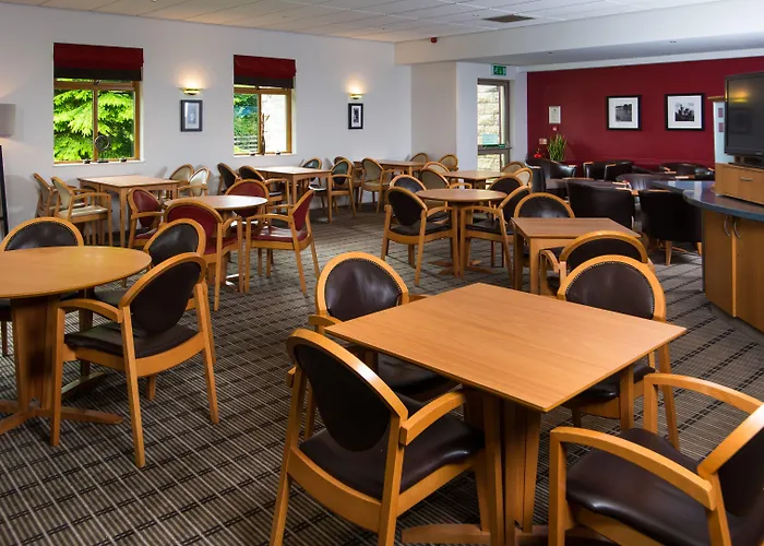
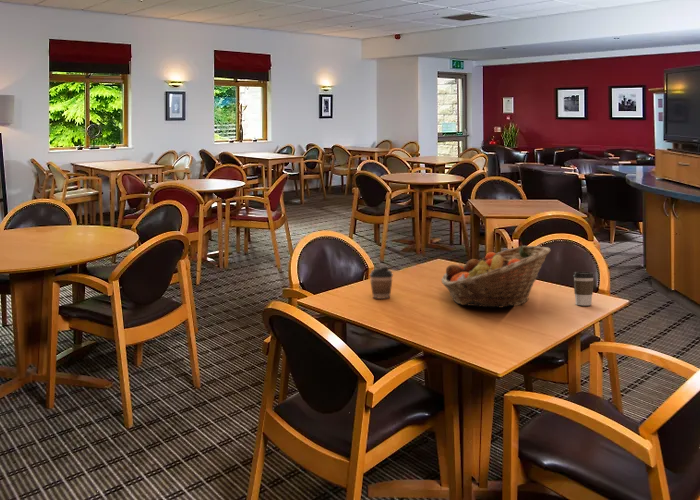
+ coffee cup [572,271,595,306]
+ fruit basket [440,245,551,309]
+ coffee cup [369,266,394,300]
